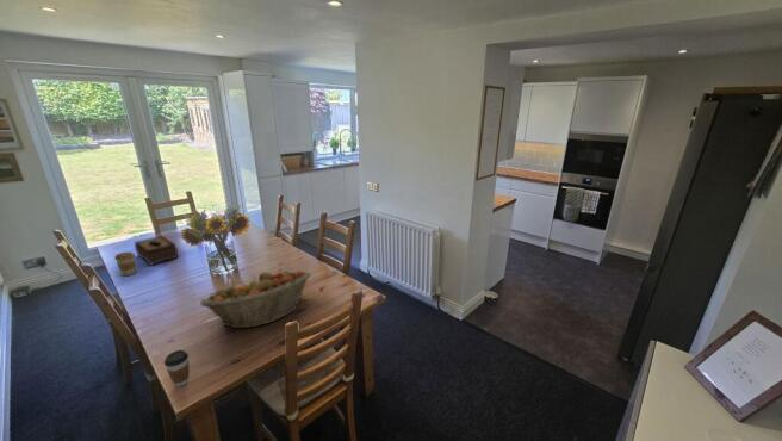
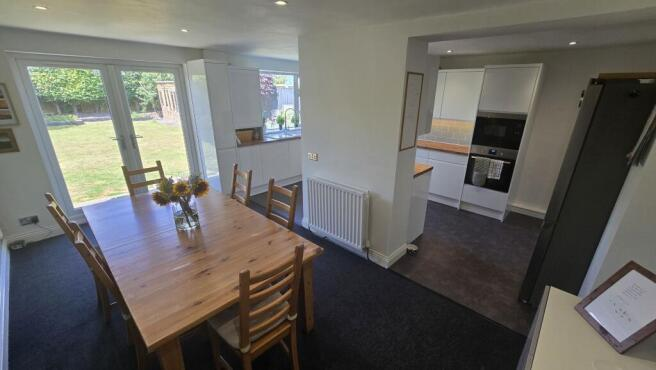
- coffee cup [163,349,191,387]
- tissue box [134,235,179,267]
- coffee cup [113,251,137,277]
- fruit basket [199,269,312,329]
